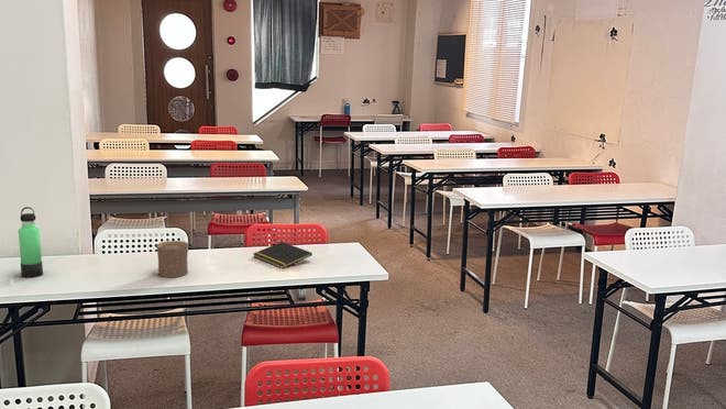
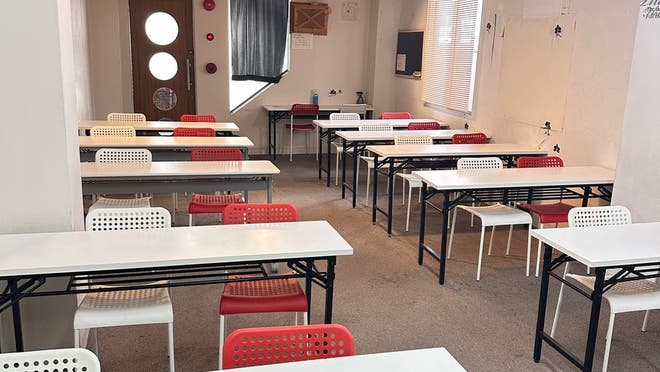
- notepad [252,241,314,269]
- thermos bottle [18,206,44,279]
- cup [155,240,189,278]
